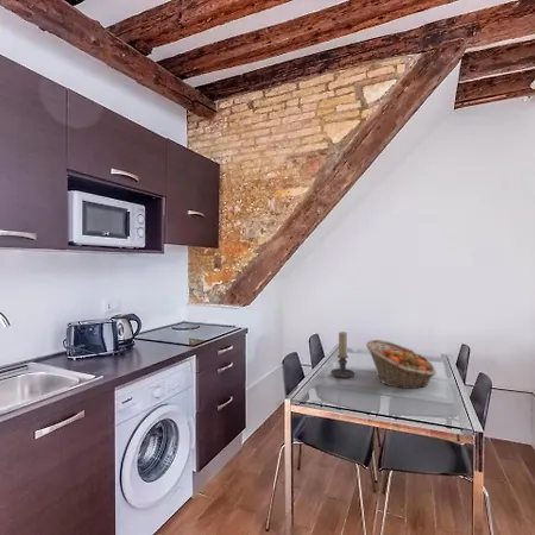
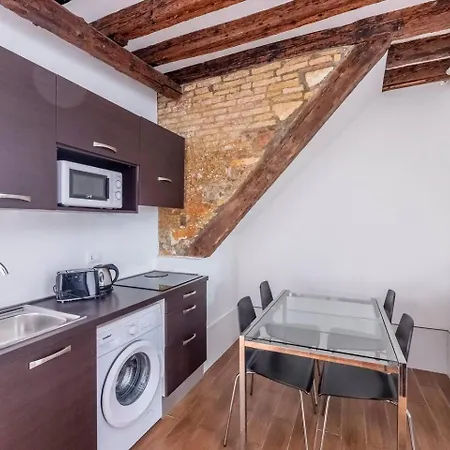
- candle holder [329,331,355,379]
- fruit basket [365,339,438,390]
